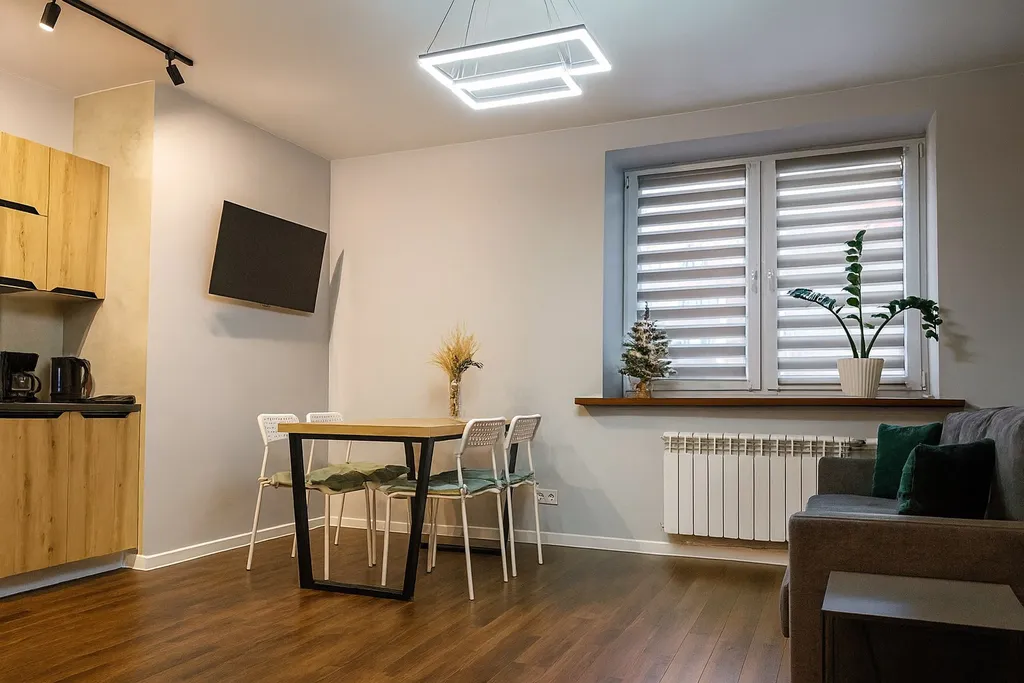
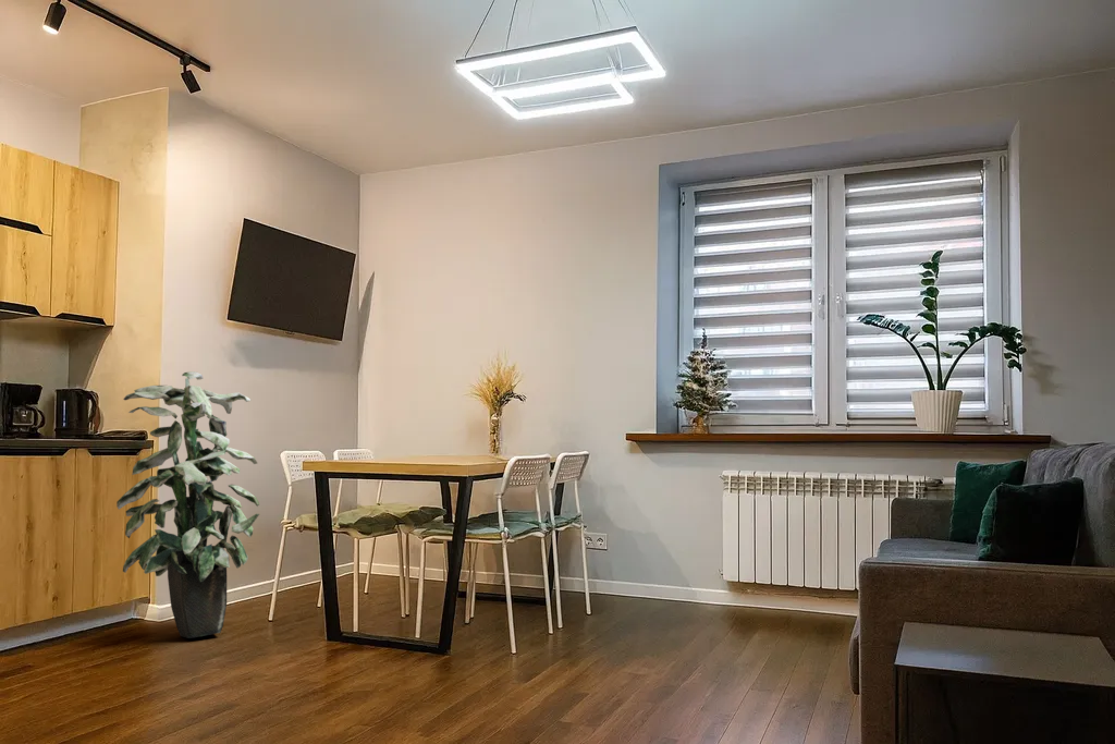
+ indoor plant [115,370,260,639]
